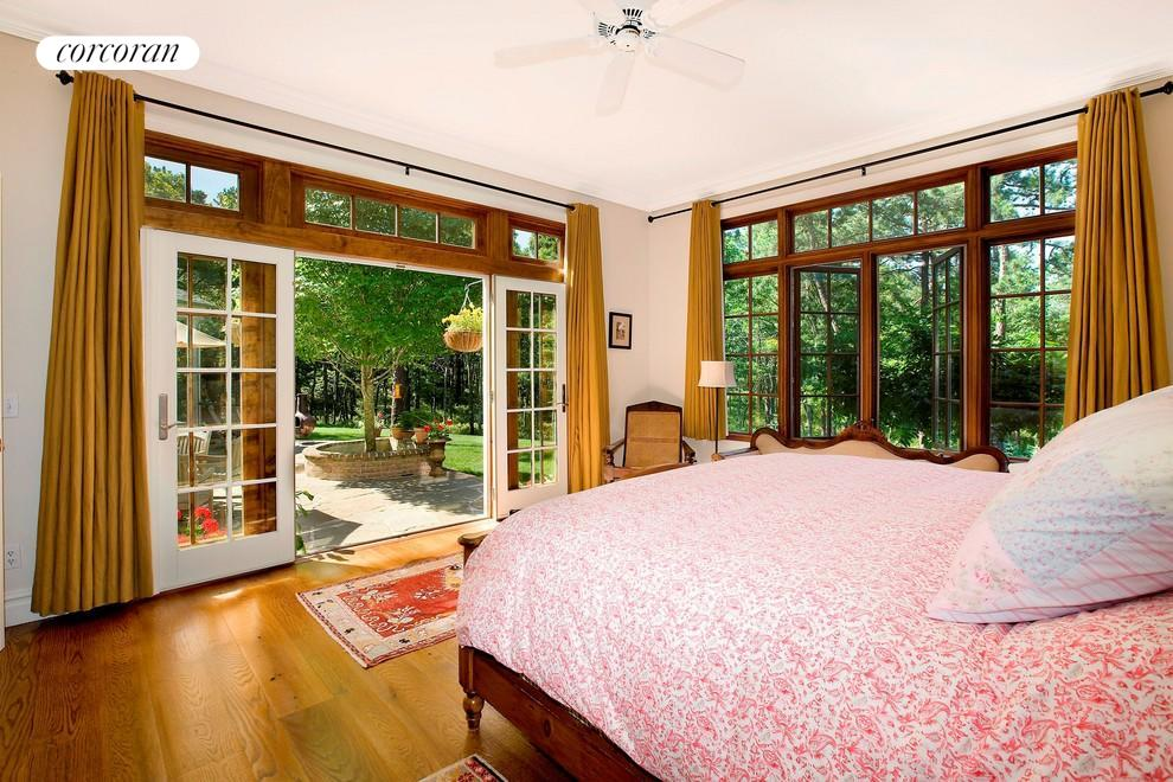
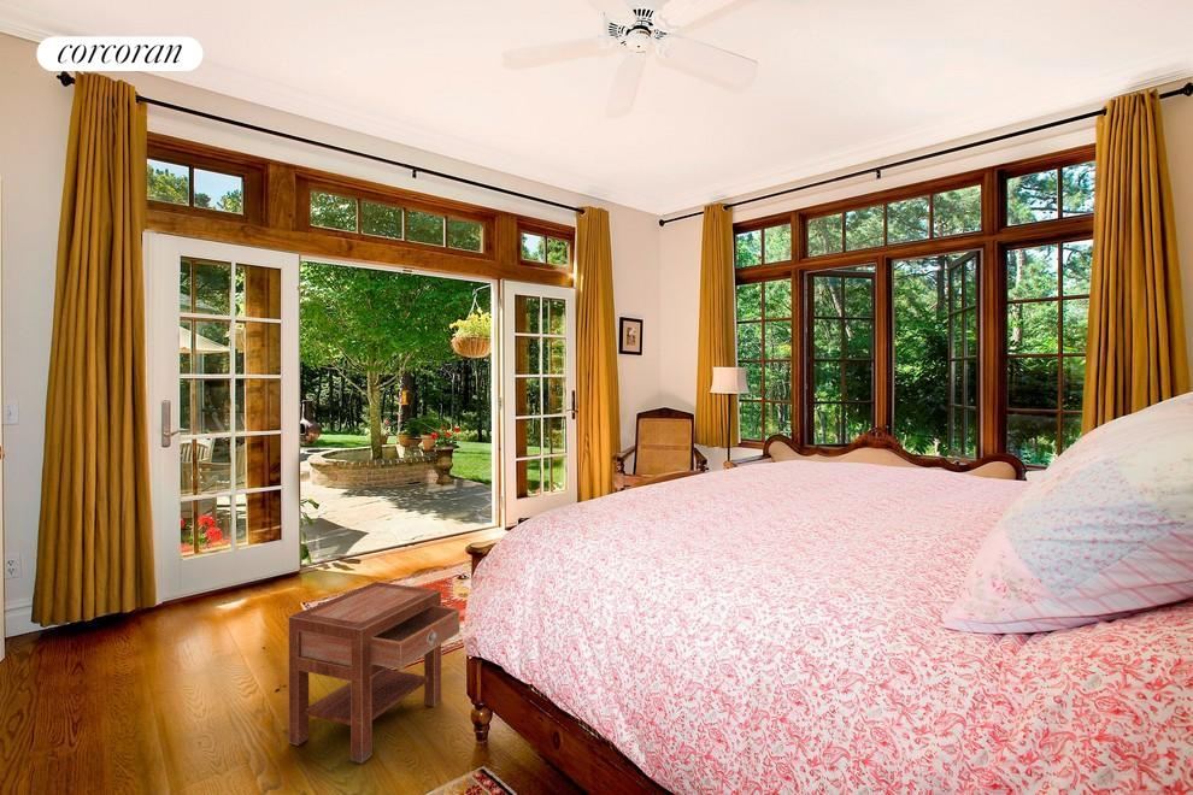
+ nightstand [287,581,462,764]
